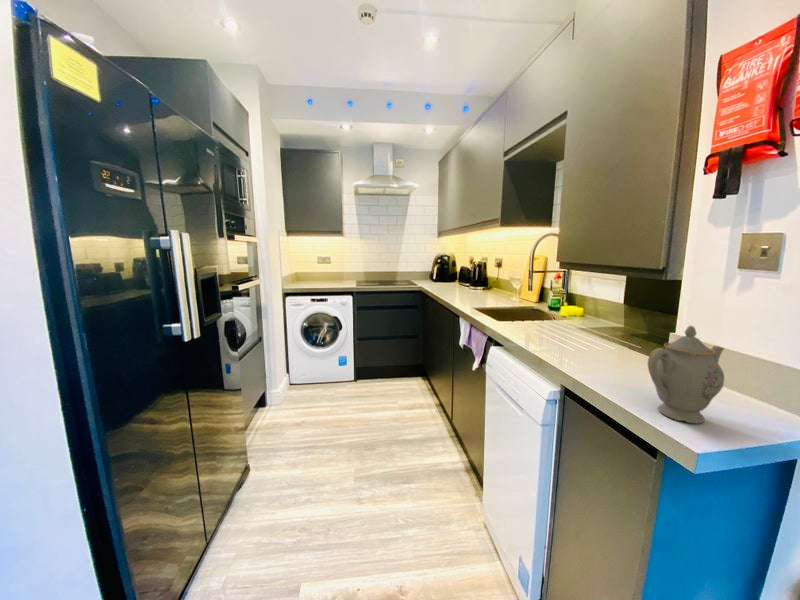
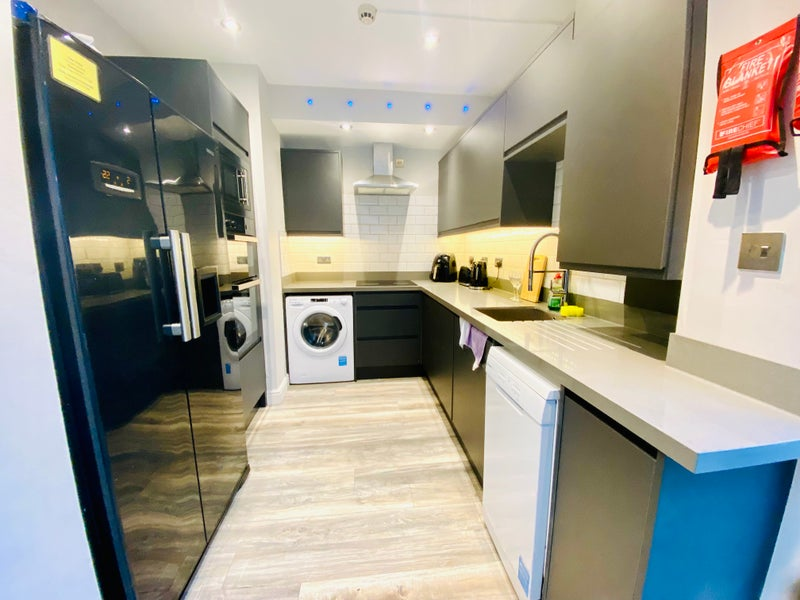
- chinaware [647,325,726,424]
